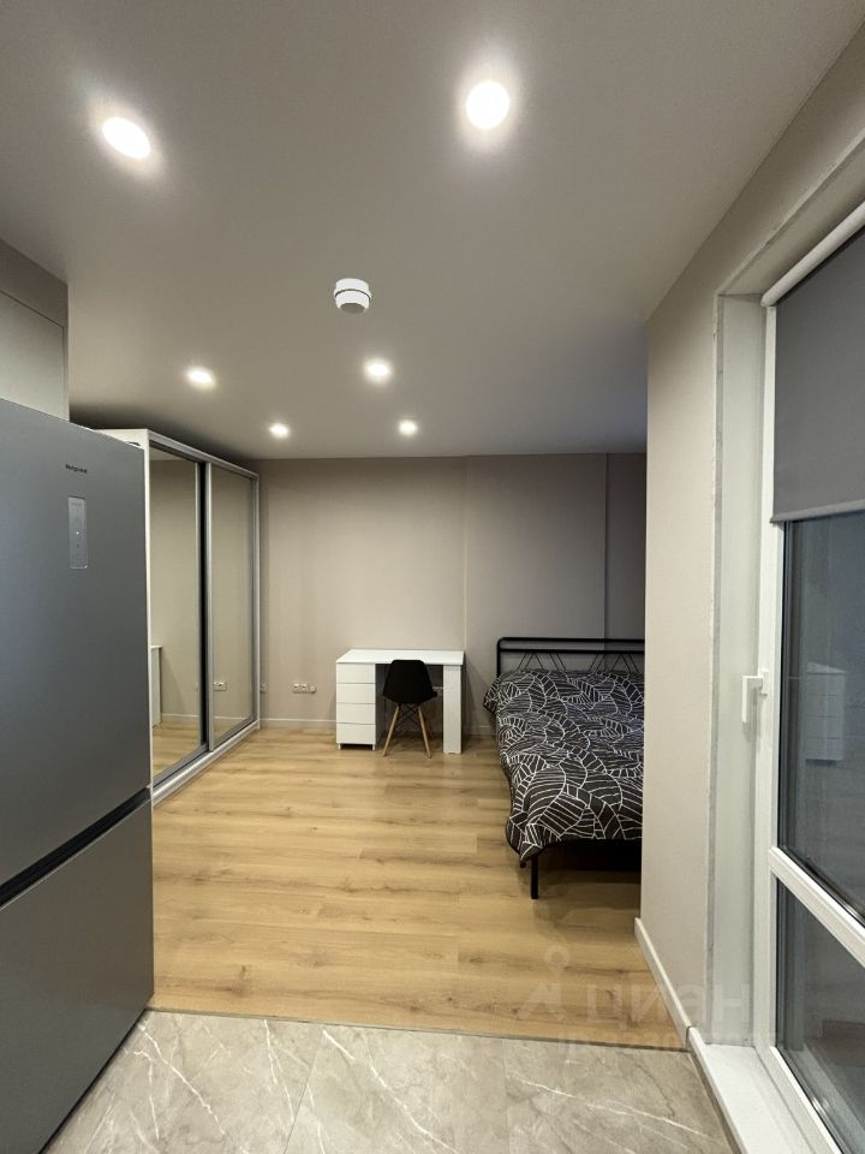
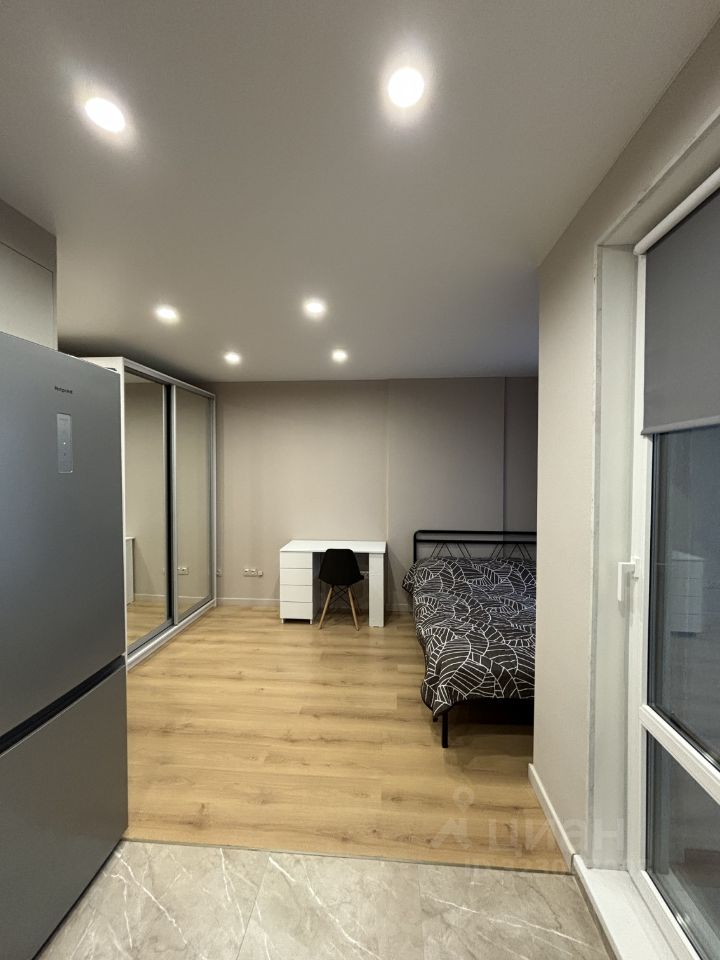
- smoke detector [333,278,372,316]
